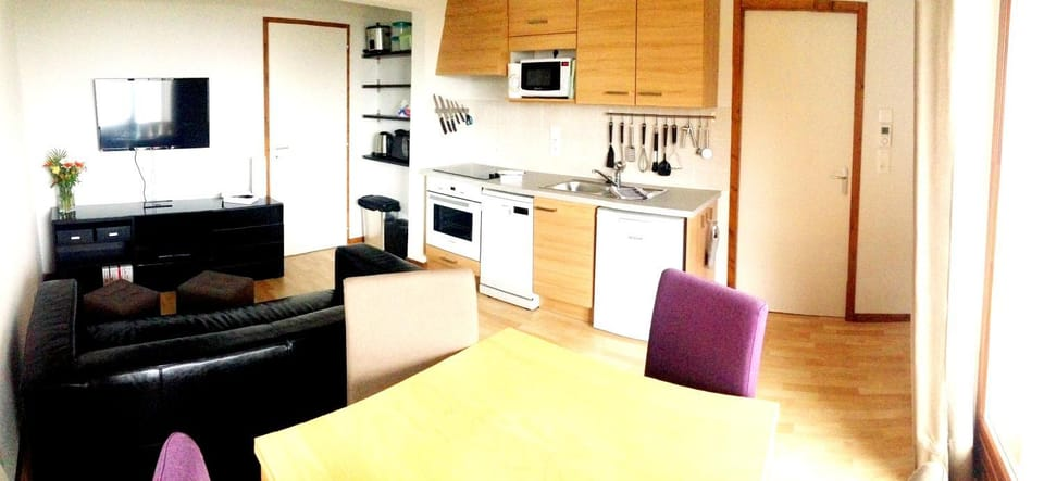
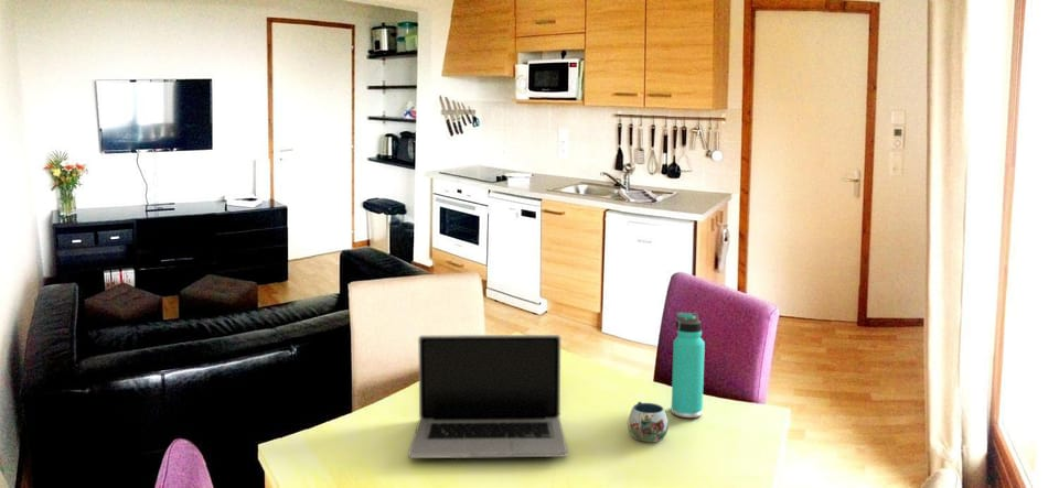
+ mug [627,401,670,443]
+ laptop [407,334,568,459]
+ thermos bottle [671,312,706,419]
